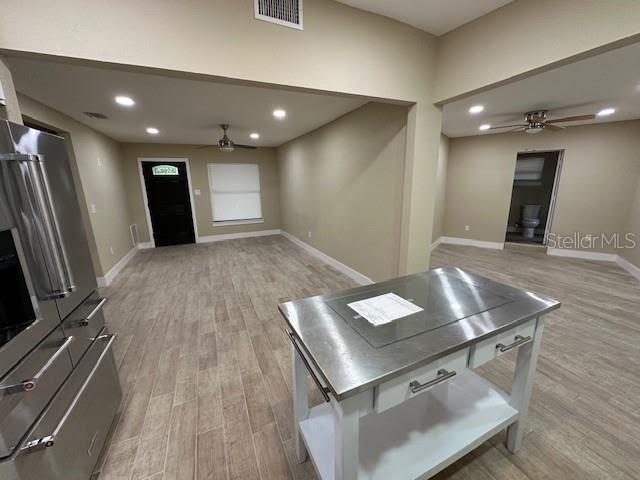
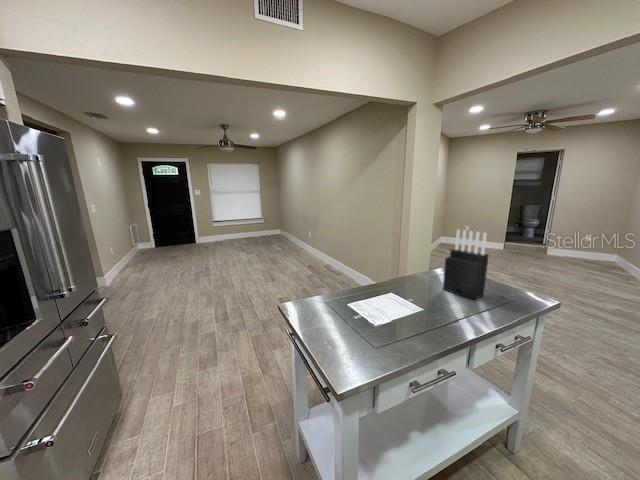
+ knife block [442,229,490,301]
